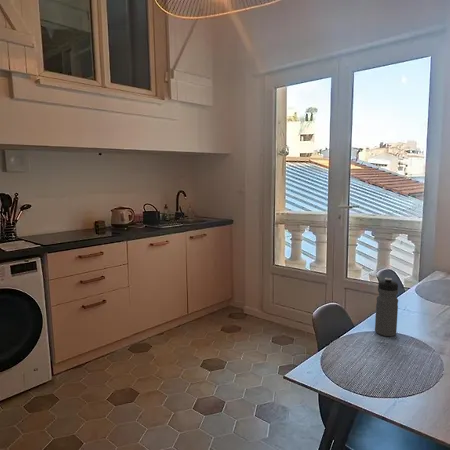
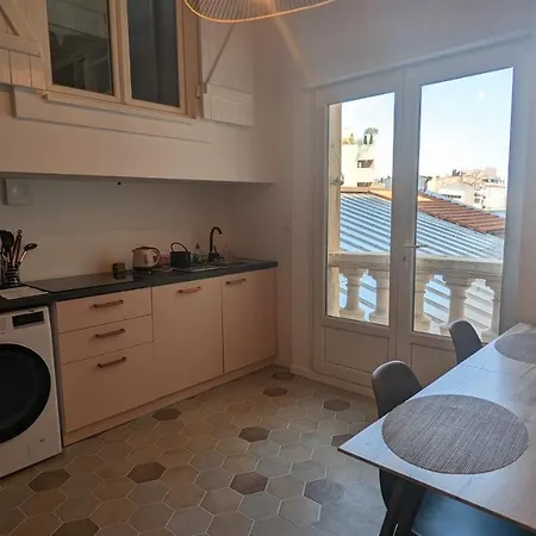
- water bottle [374,277,399,337]
